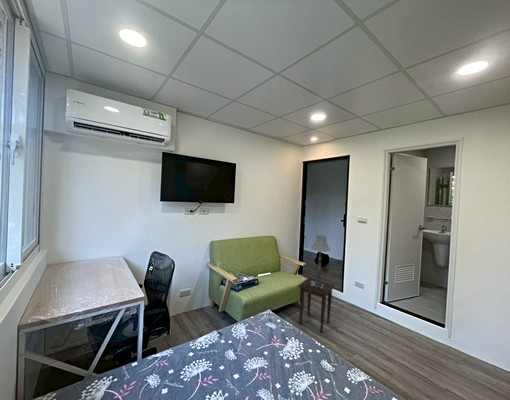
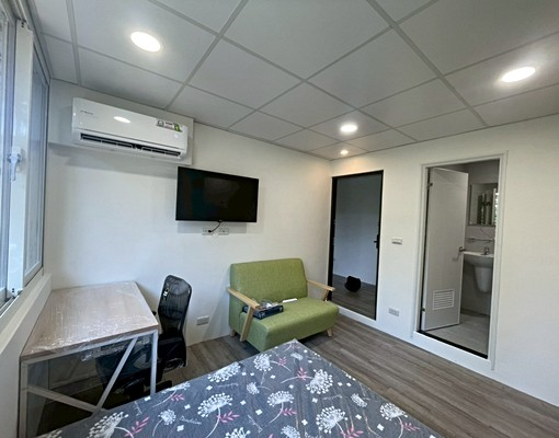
- side table [296,277,336,334]
- table lamp [310,234,332,287]
